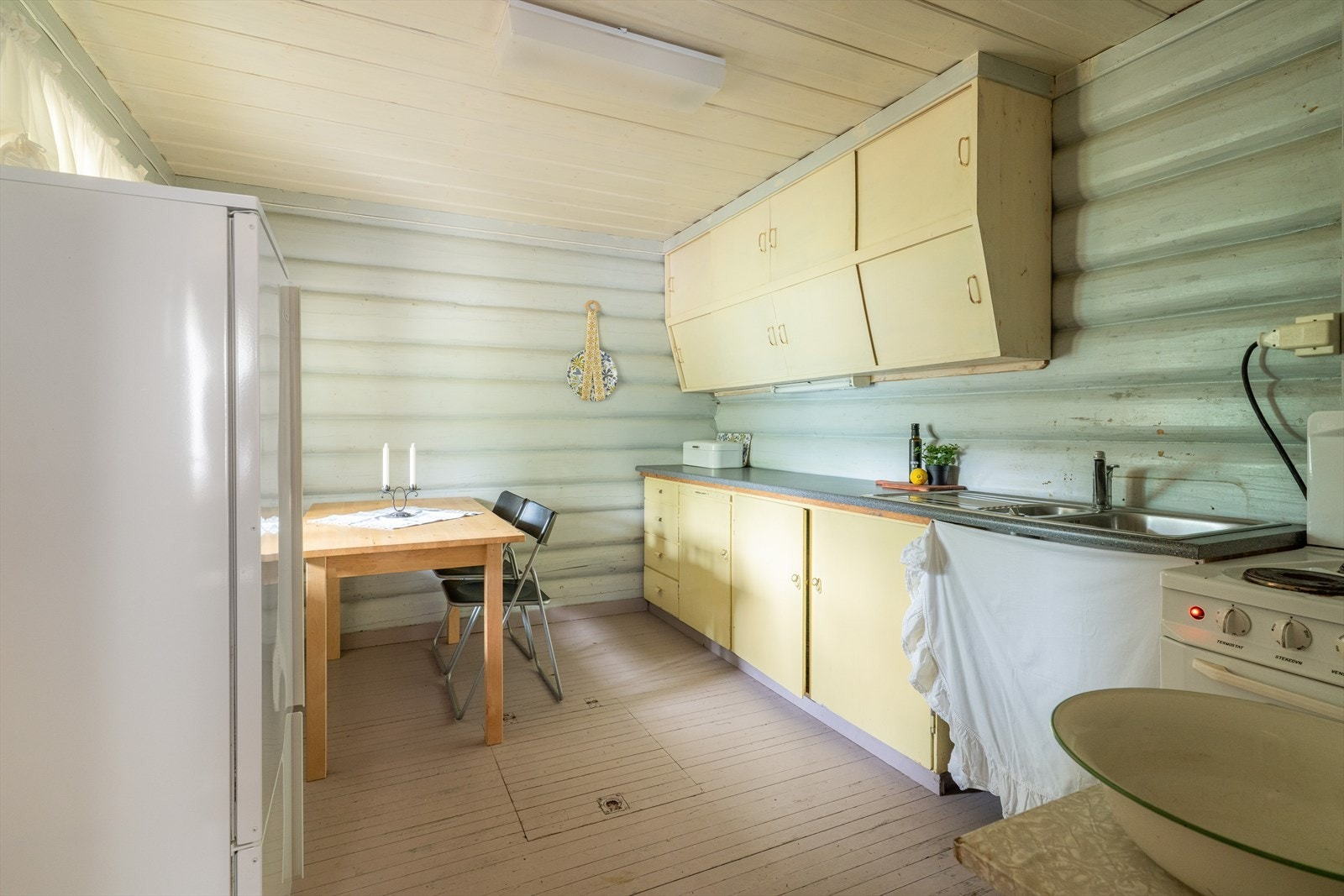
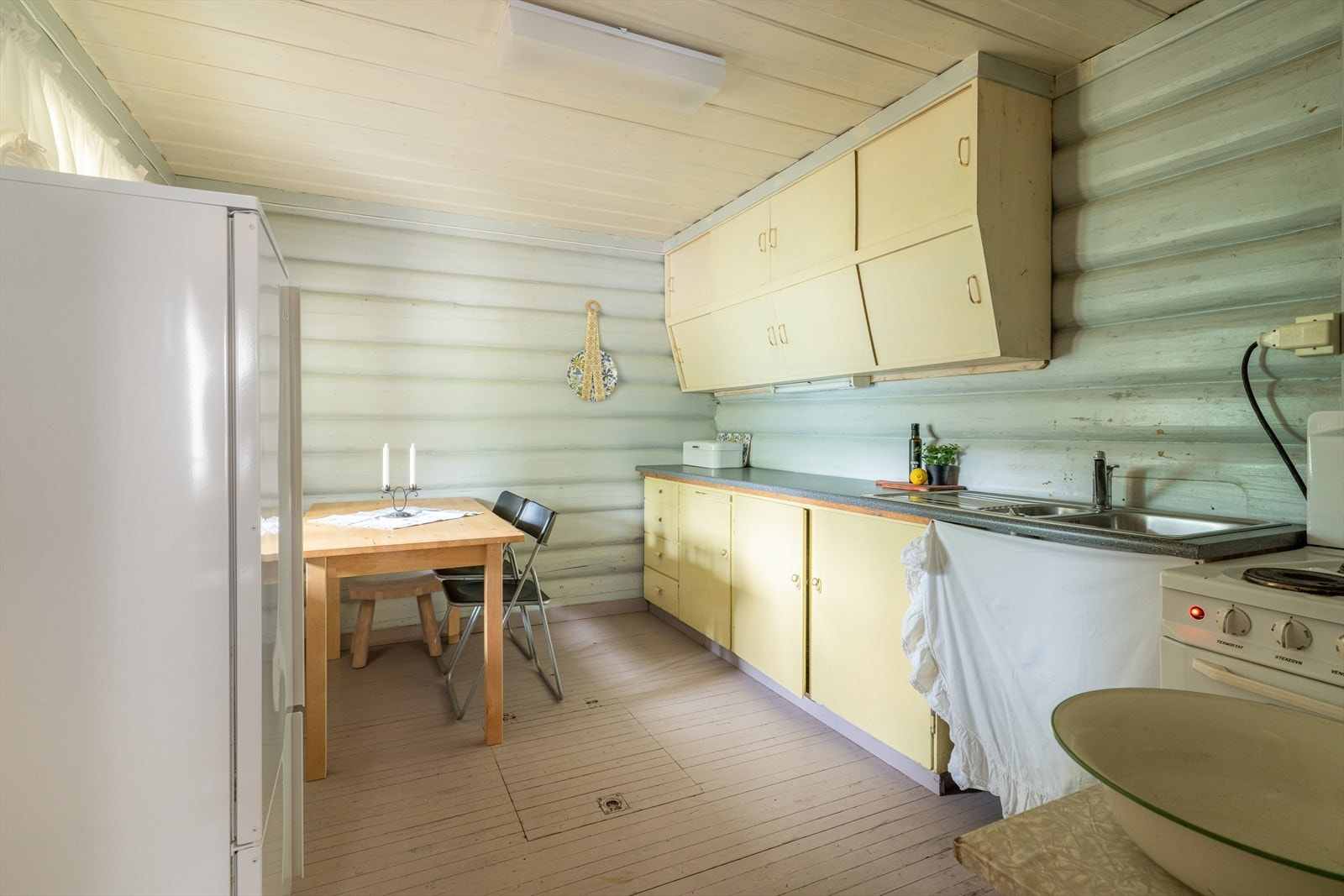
+ stool [348,572,444,668]
